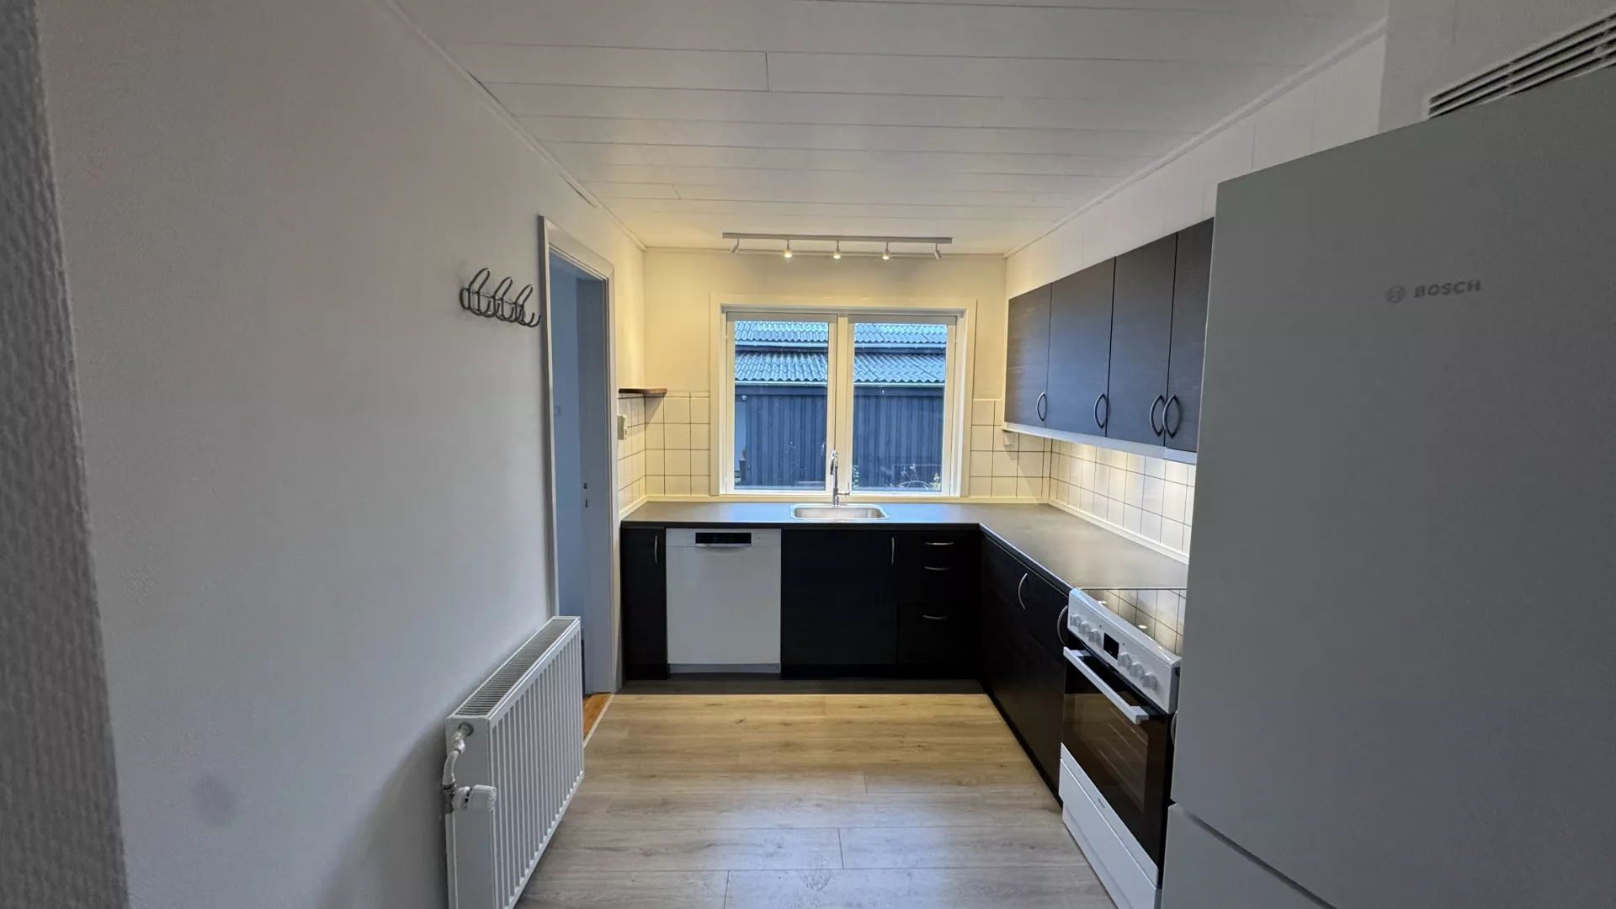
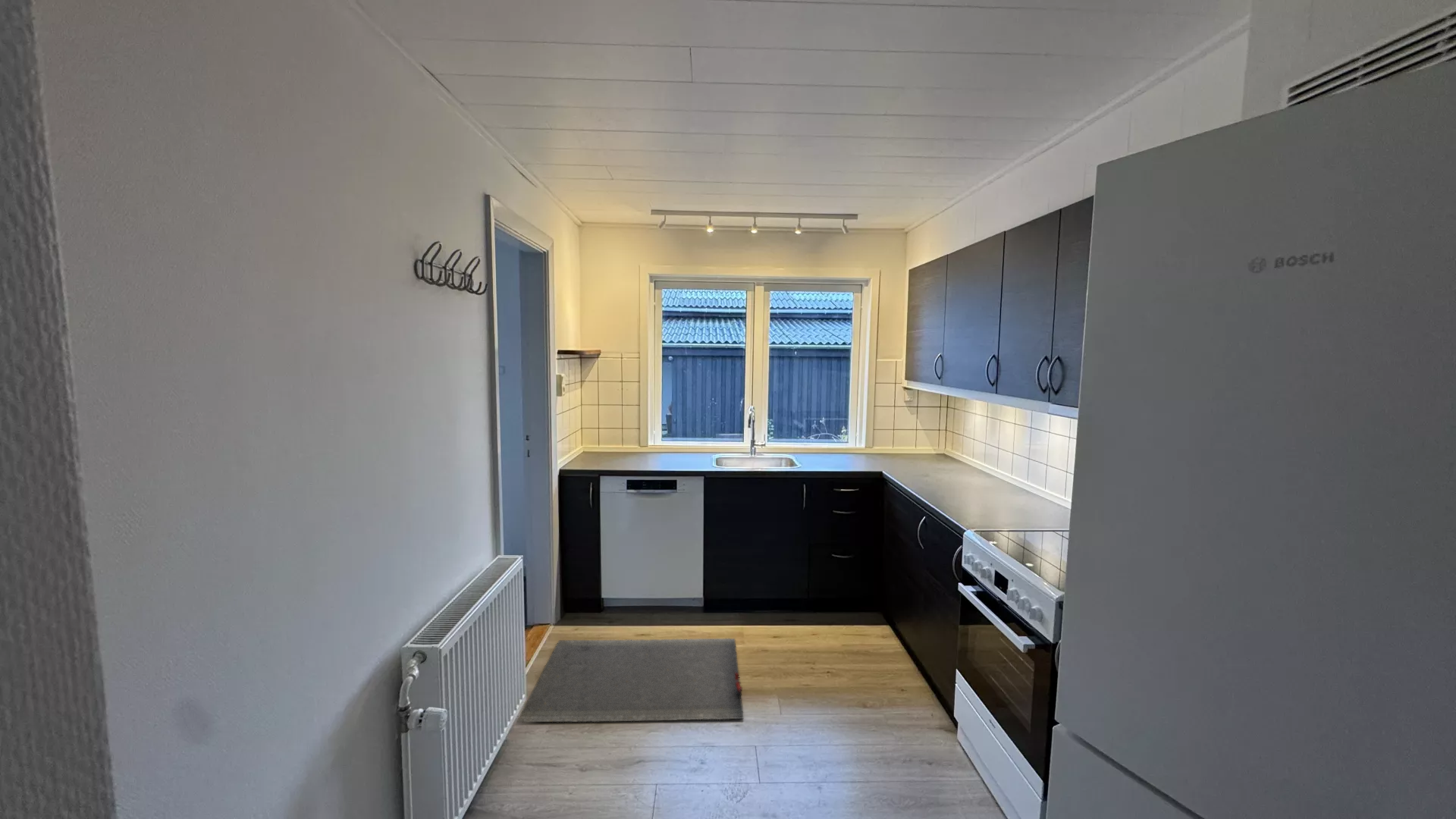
+ door mat [516,638,744,723]
